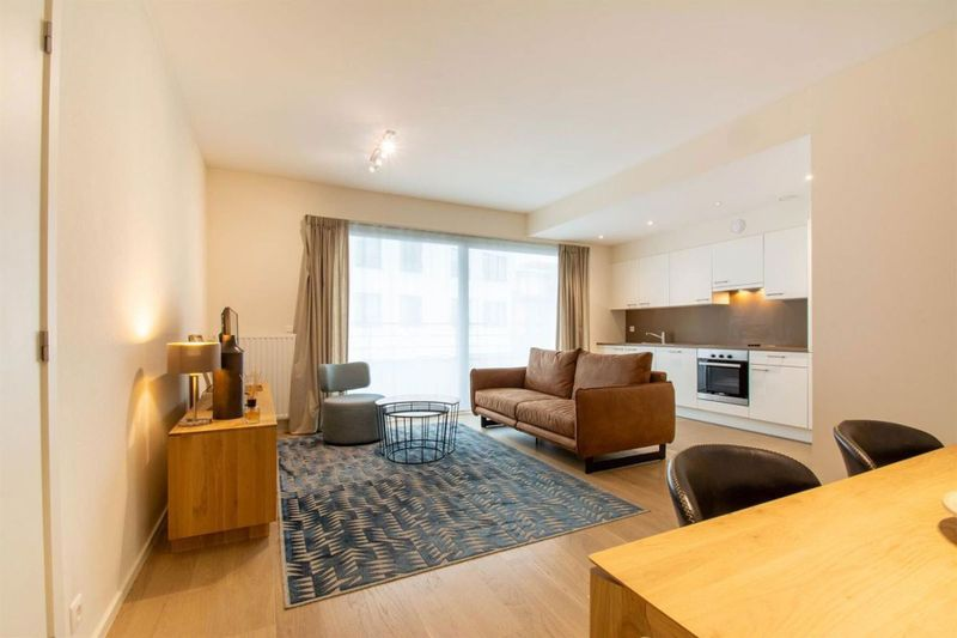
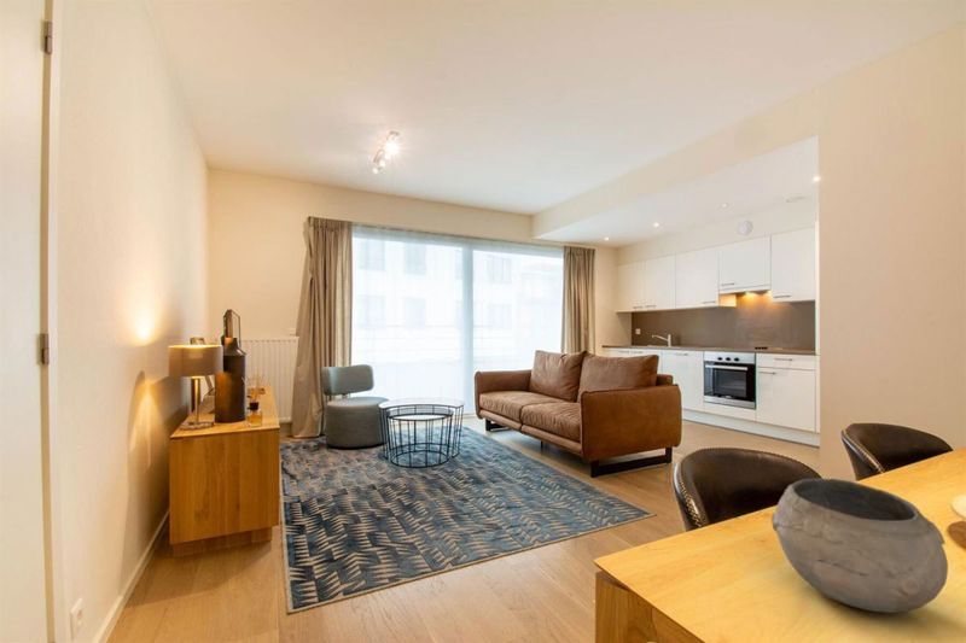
+ bowl [770,478,949,614]
